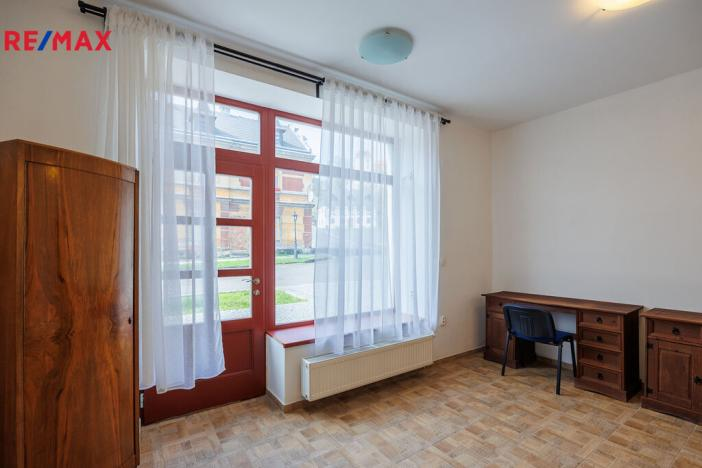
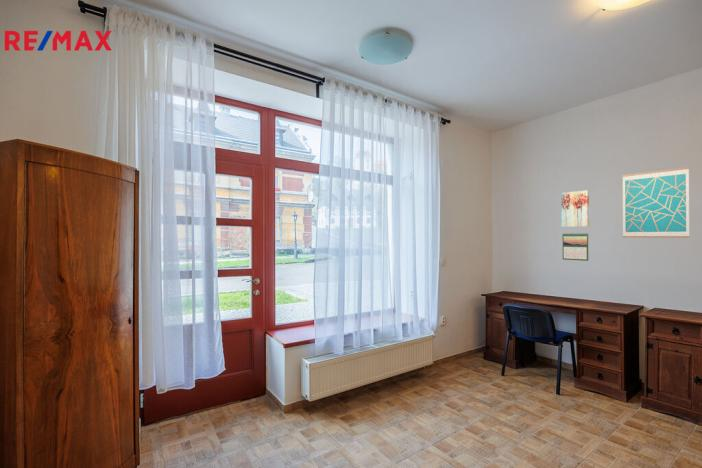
+ calendar [562,232,589,262]
+ wall art [560,189,590,228]
+ wall art [622,166,690,239]
